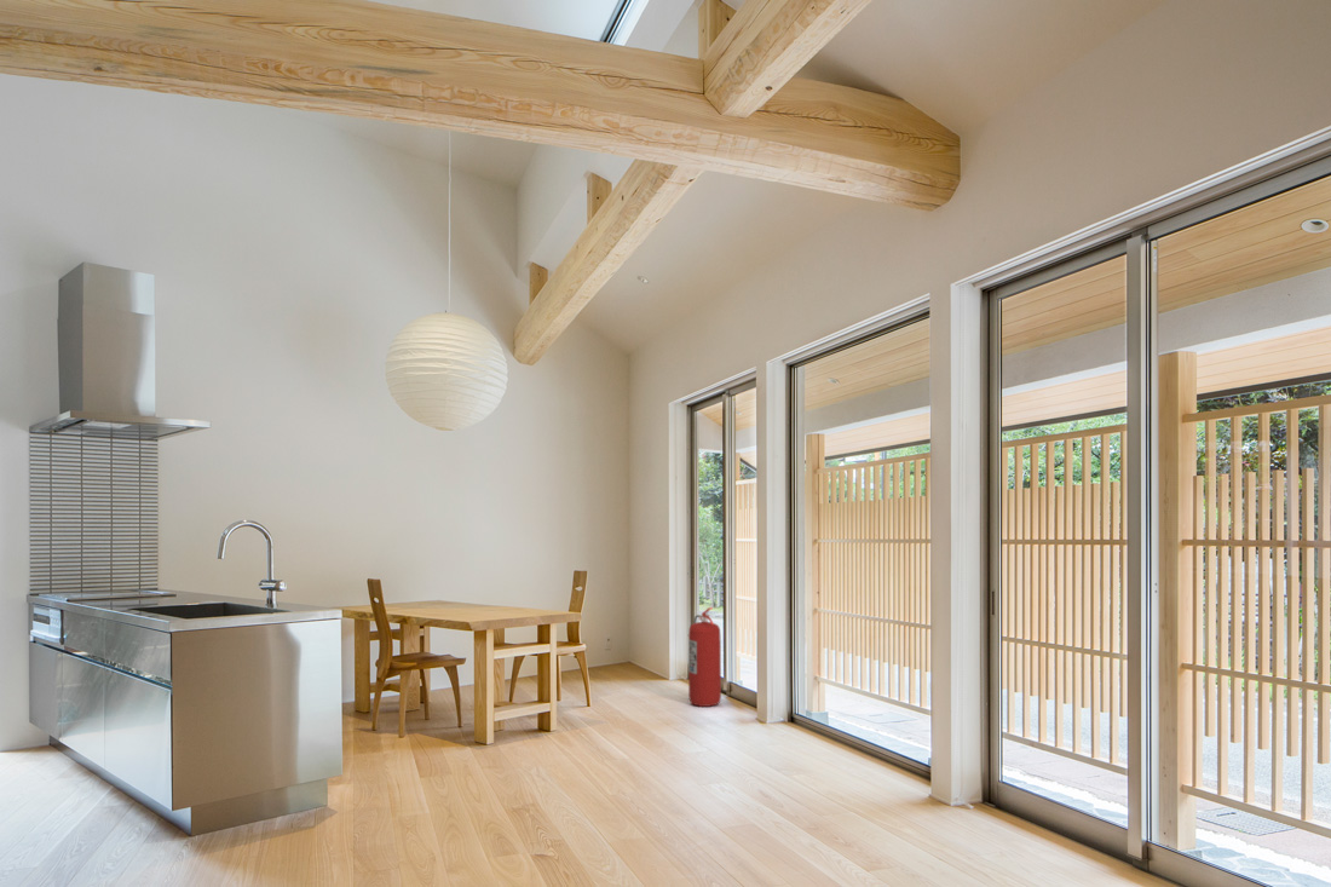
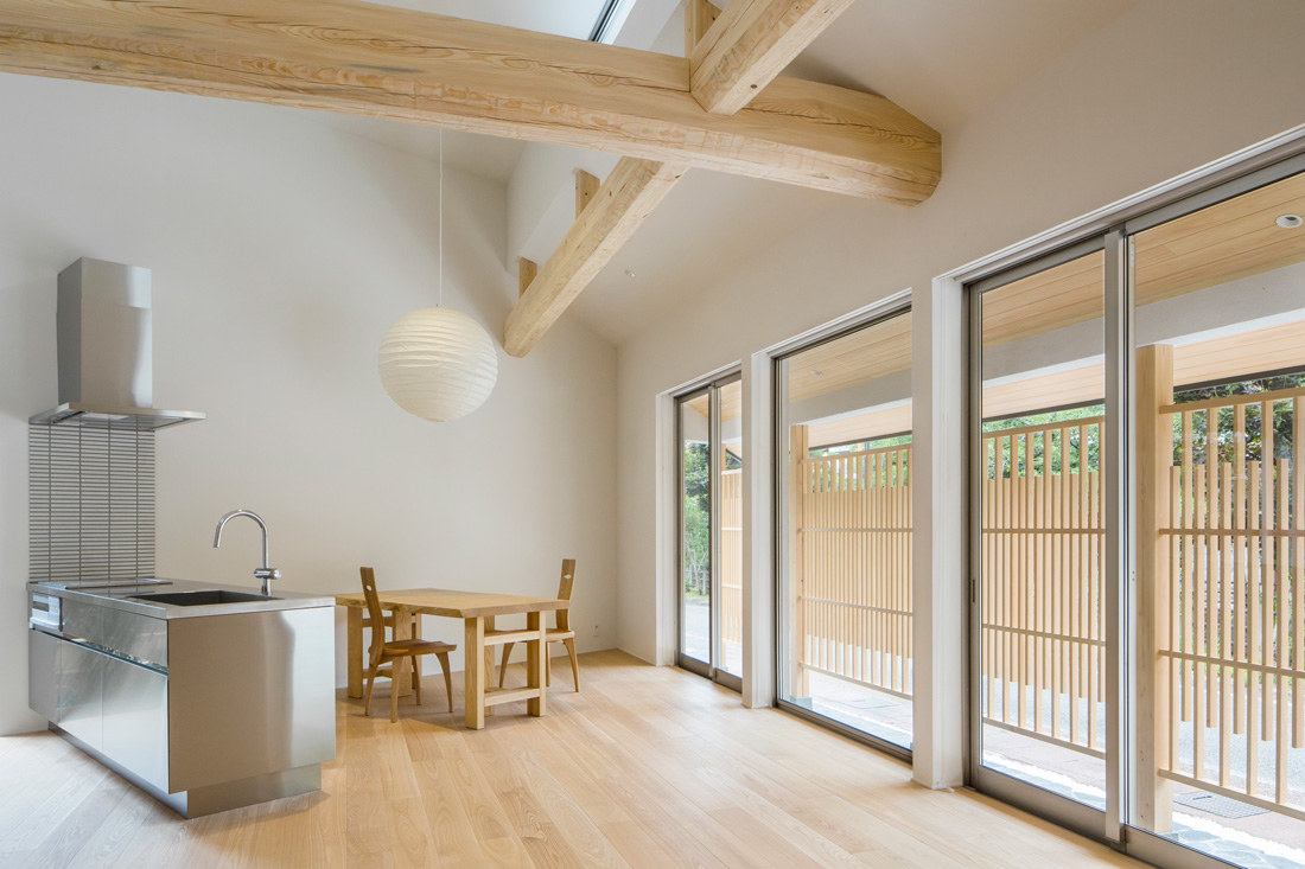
- fire extinguisher [687,606,722,708]
